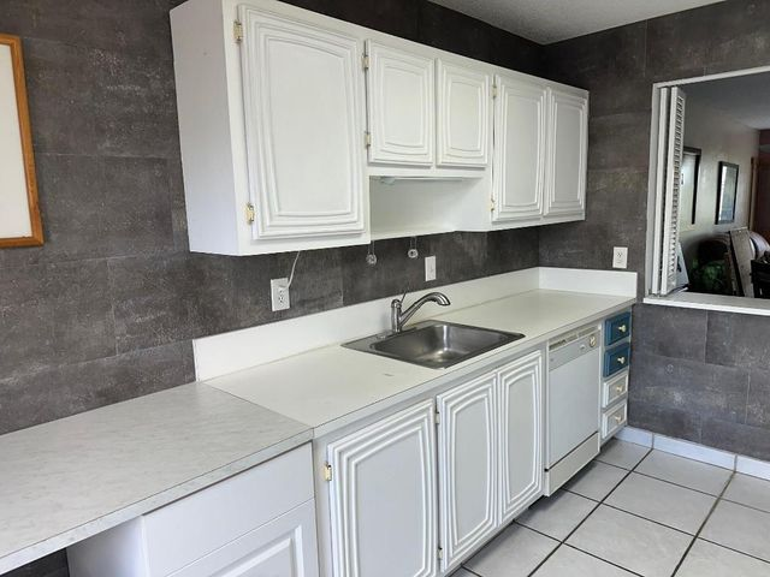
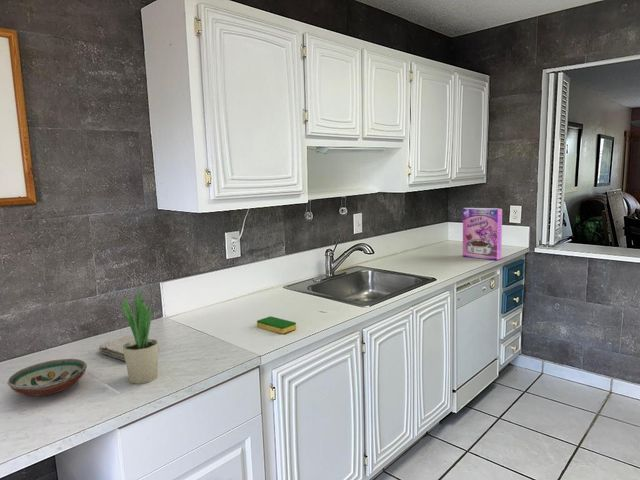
+ washcloth [98,334,160,362]
+ decorative bowl [6,358,88,397]
+ potted plant [119,284,159,385]
+ cereal box [462,207,503,261]
+ dish sponge [256,315,297,335]
